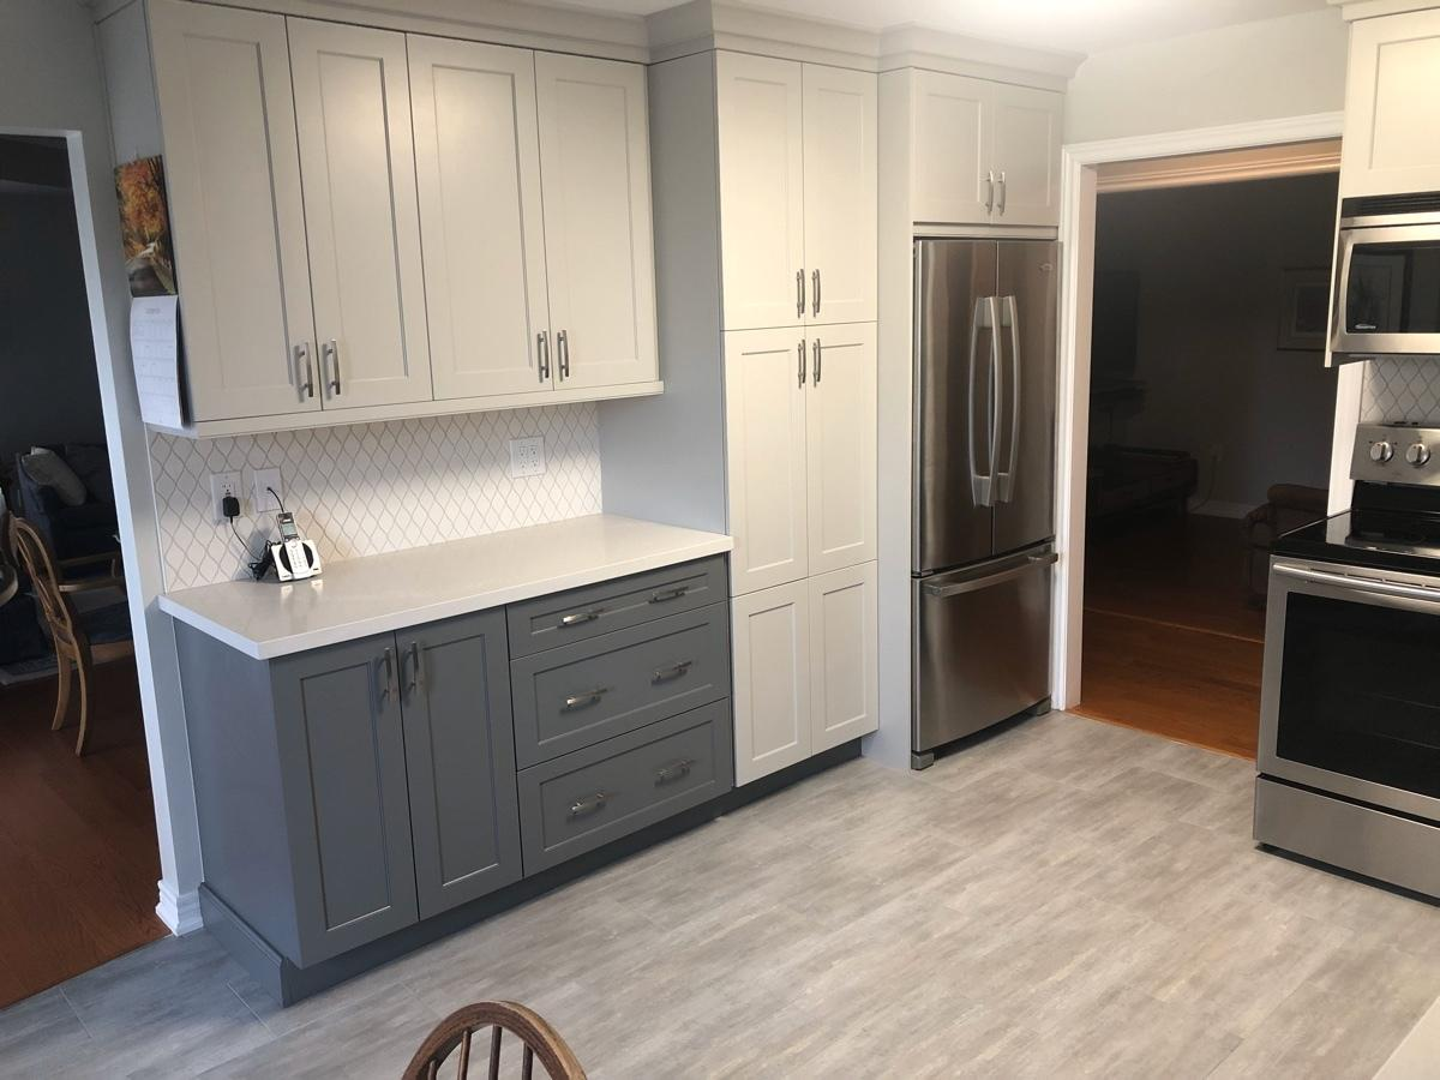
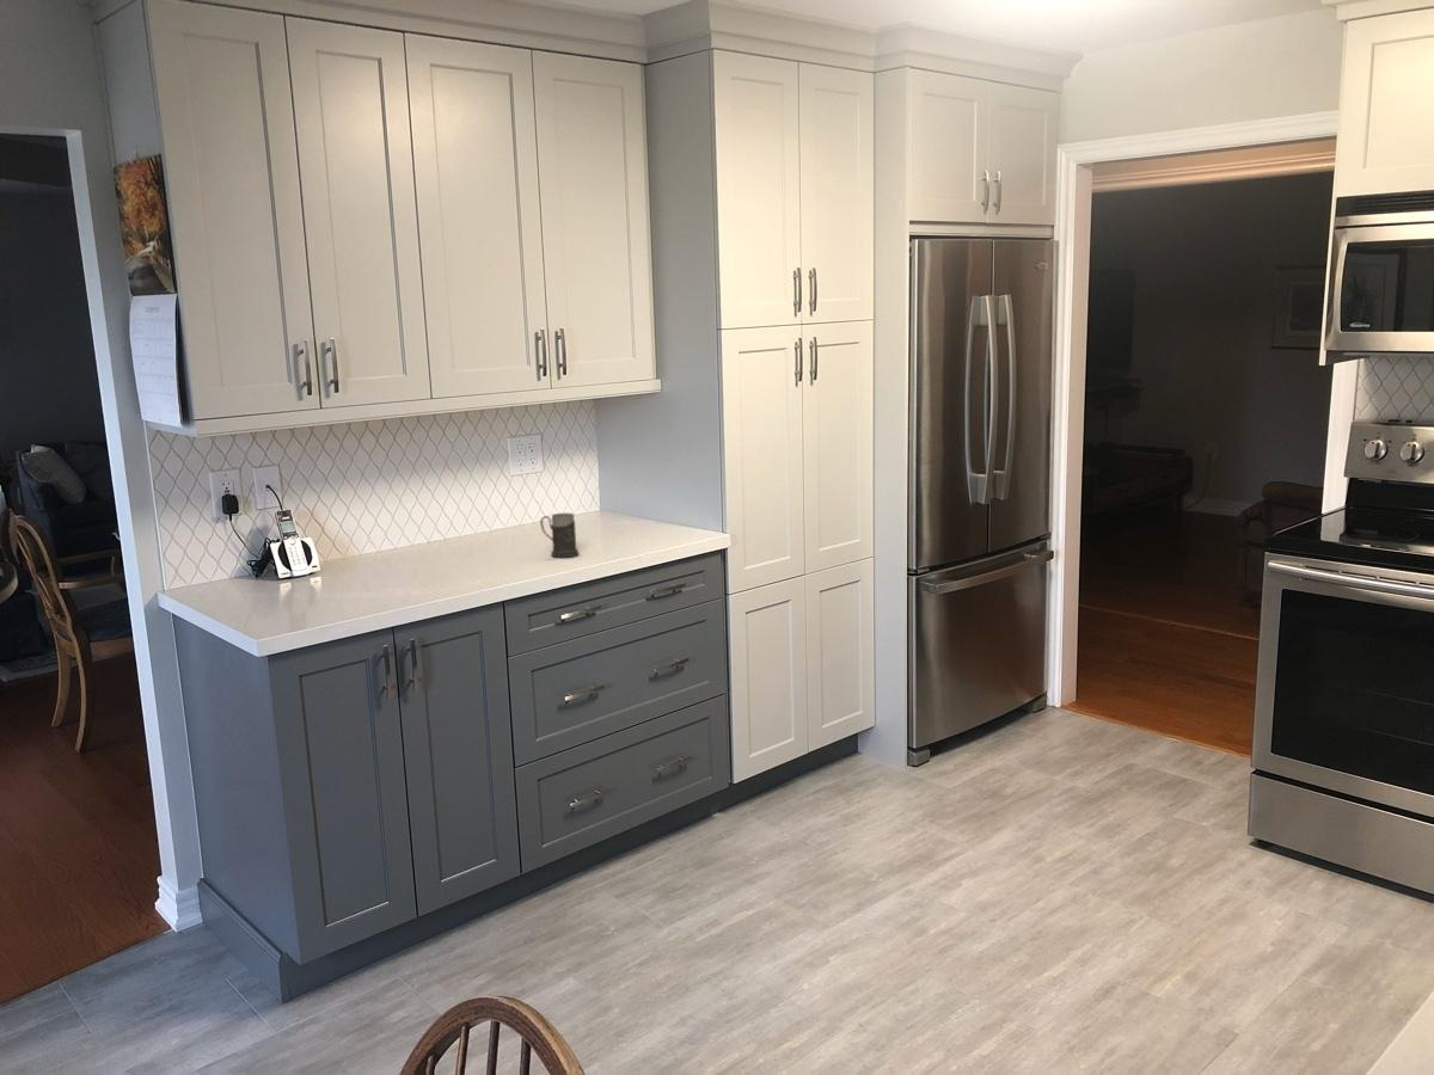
+ mug [539,512,580,559]
